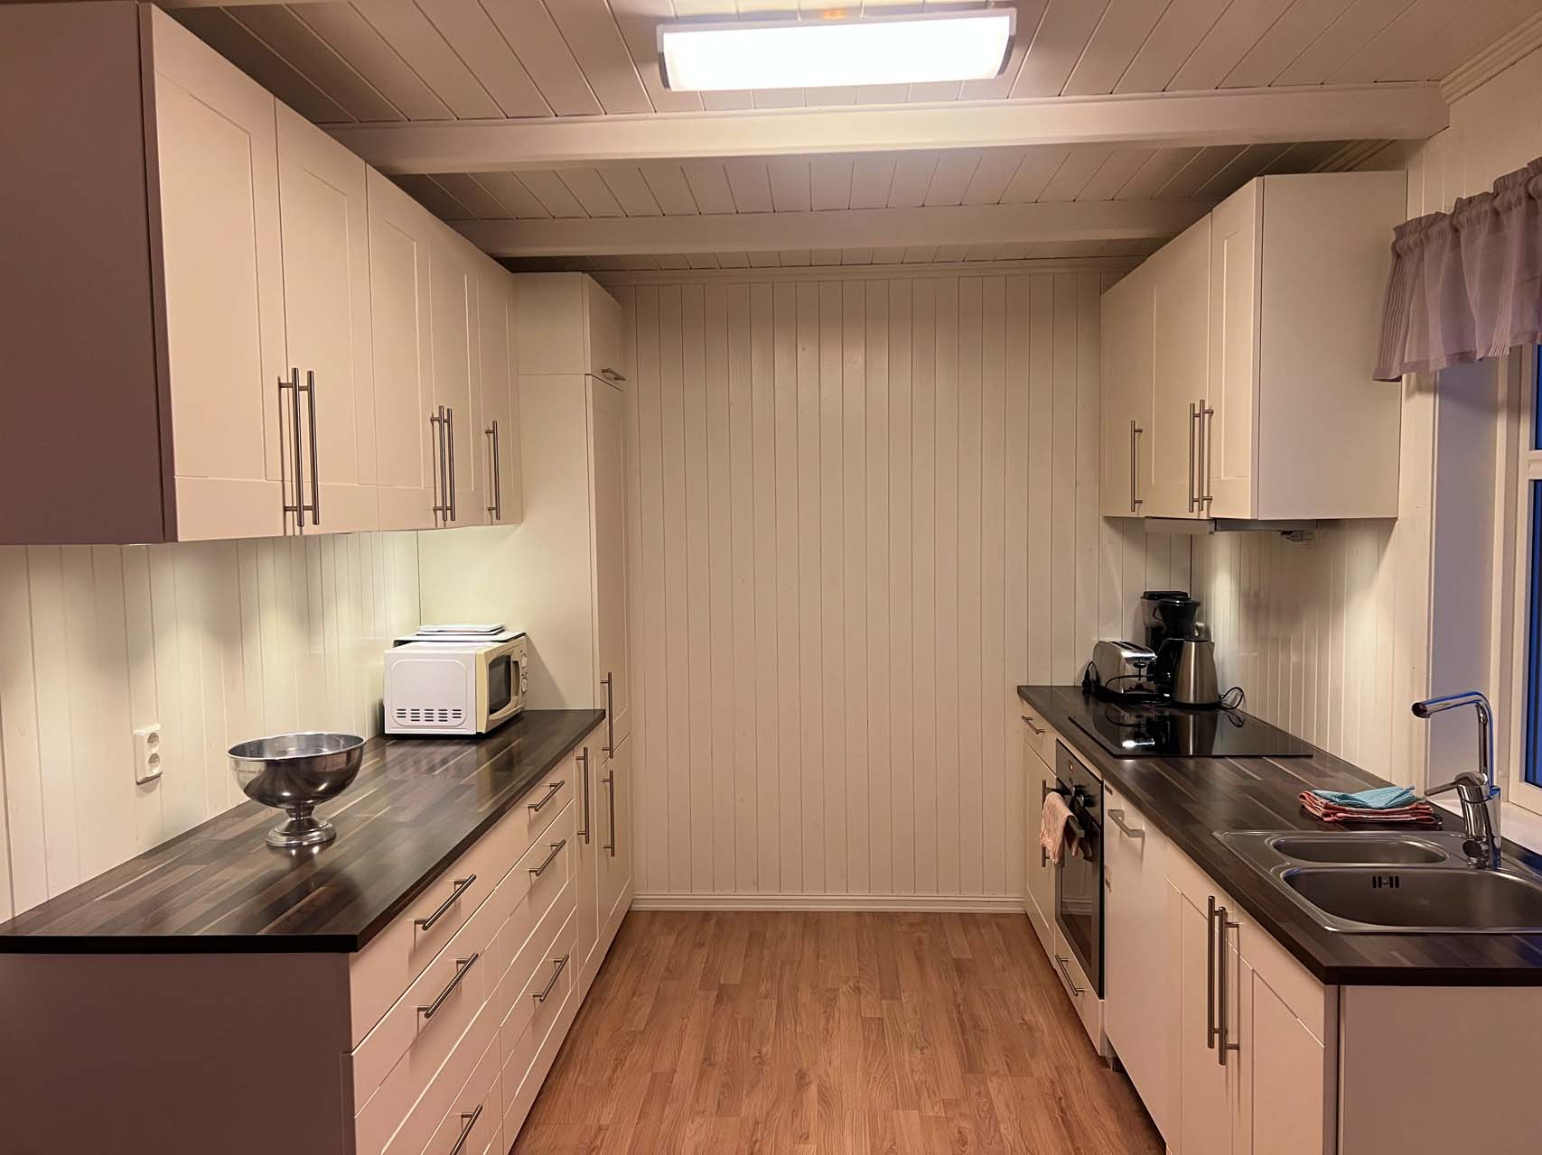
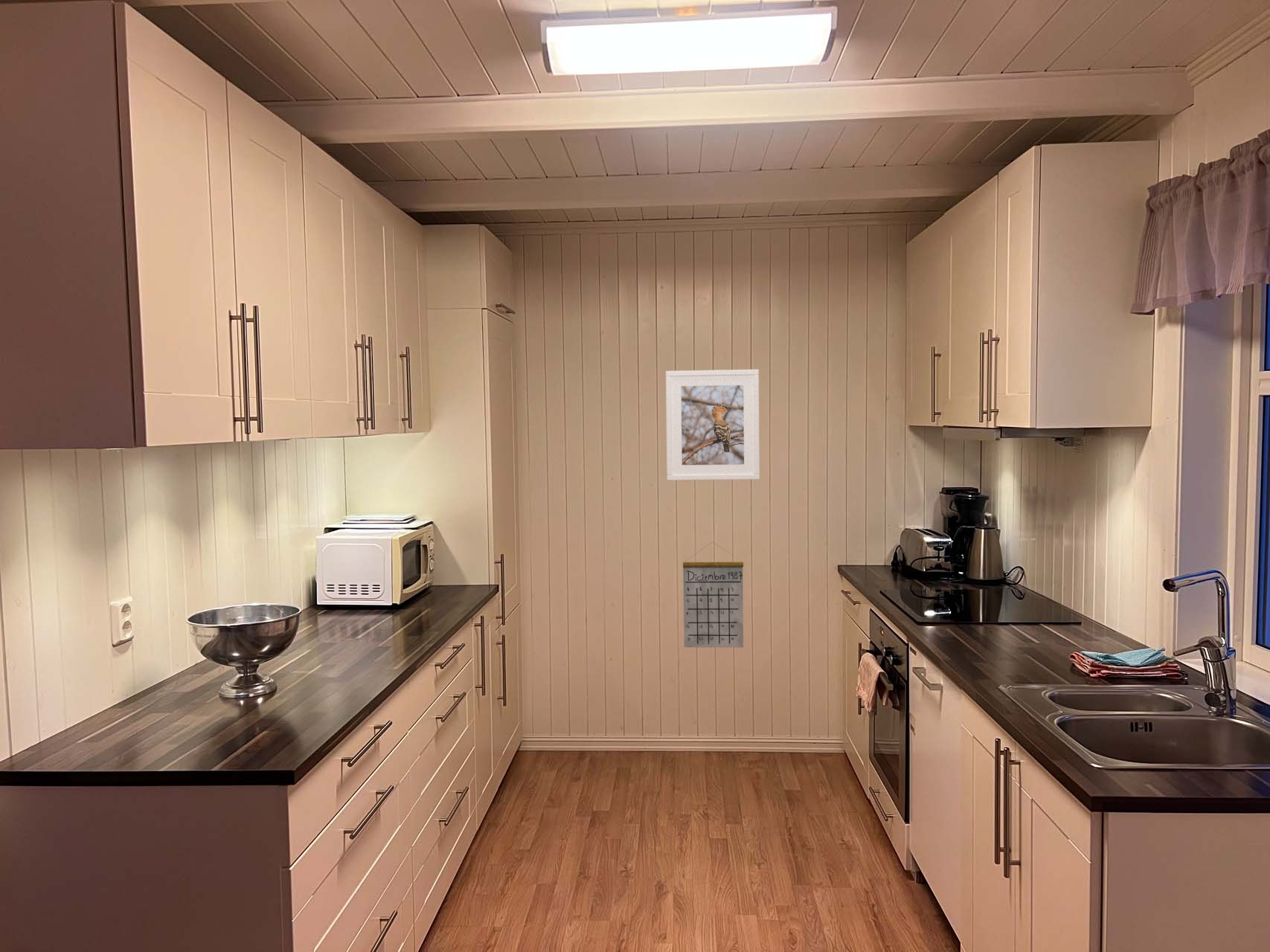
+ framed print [665,369,760,481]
+ calendar [682,541,744,648]
